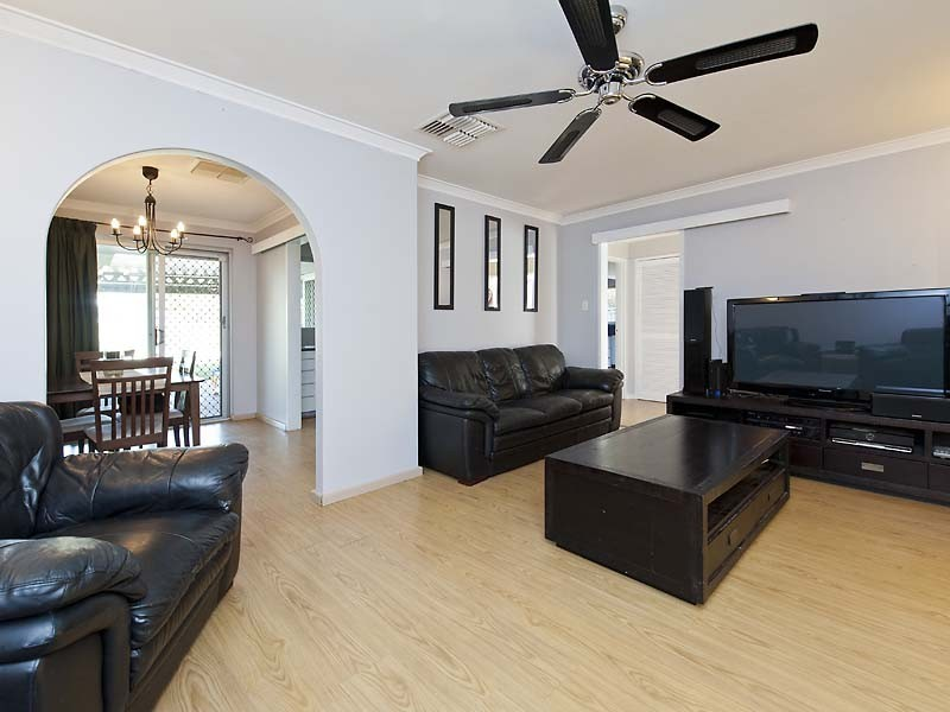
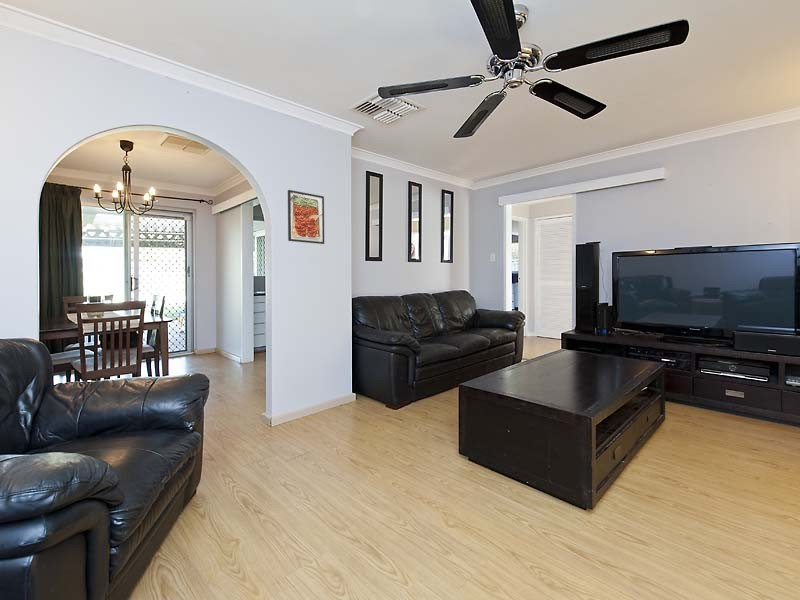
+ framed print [287,189,325,245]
